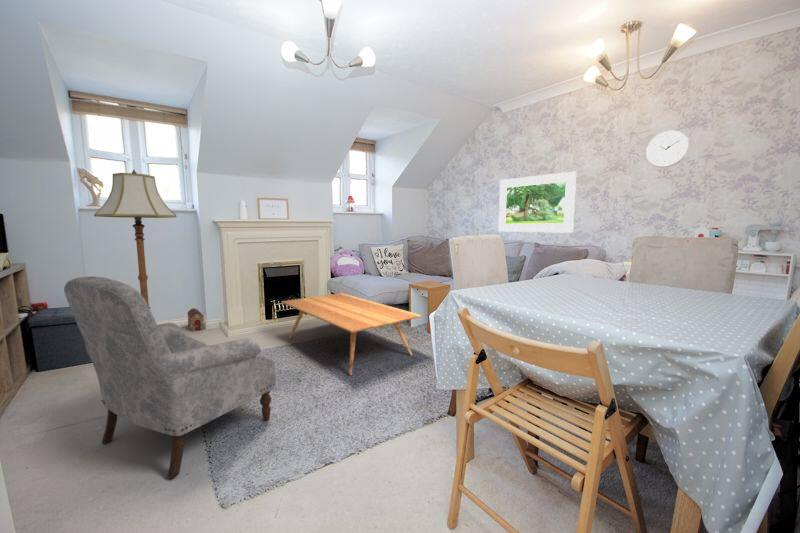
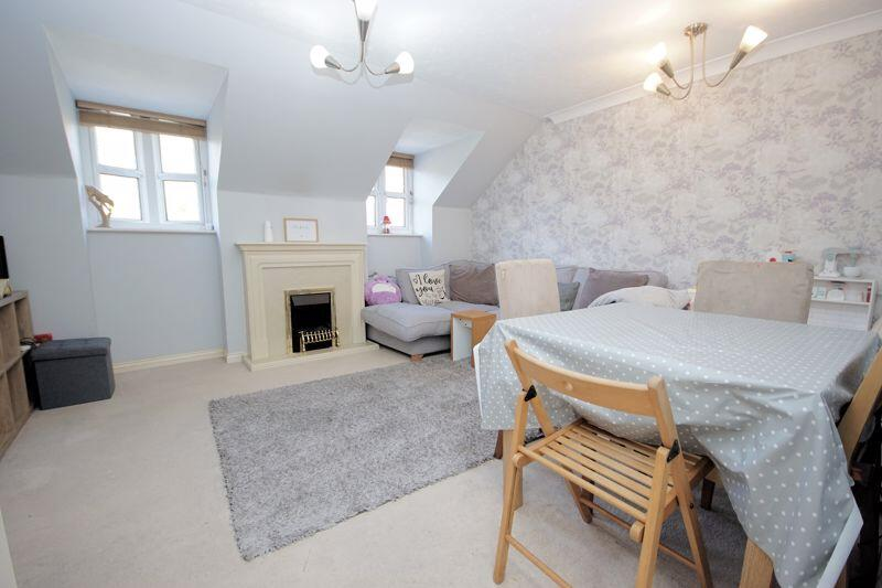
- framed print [497,170,577,234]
- coffee table [280,292,423,376]
- toy house [186,307,205,332]
- armchair [63,275,277,480]
- floor lamp [93,168,178,310]
- wall clock [645,129,690,168]
